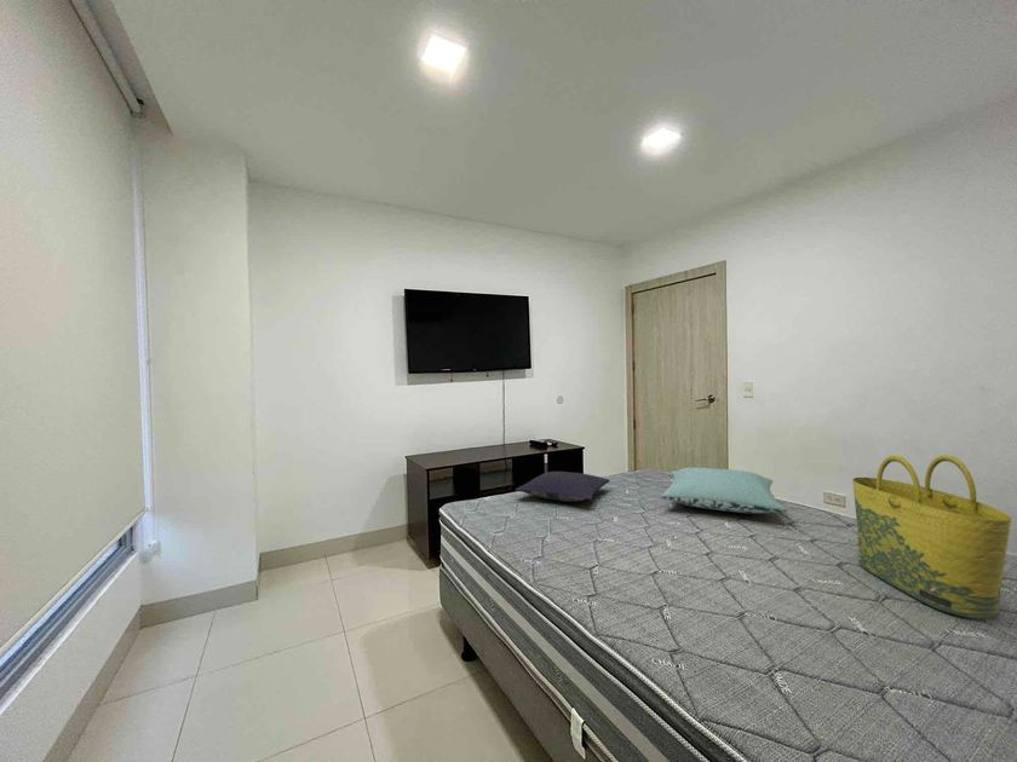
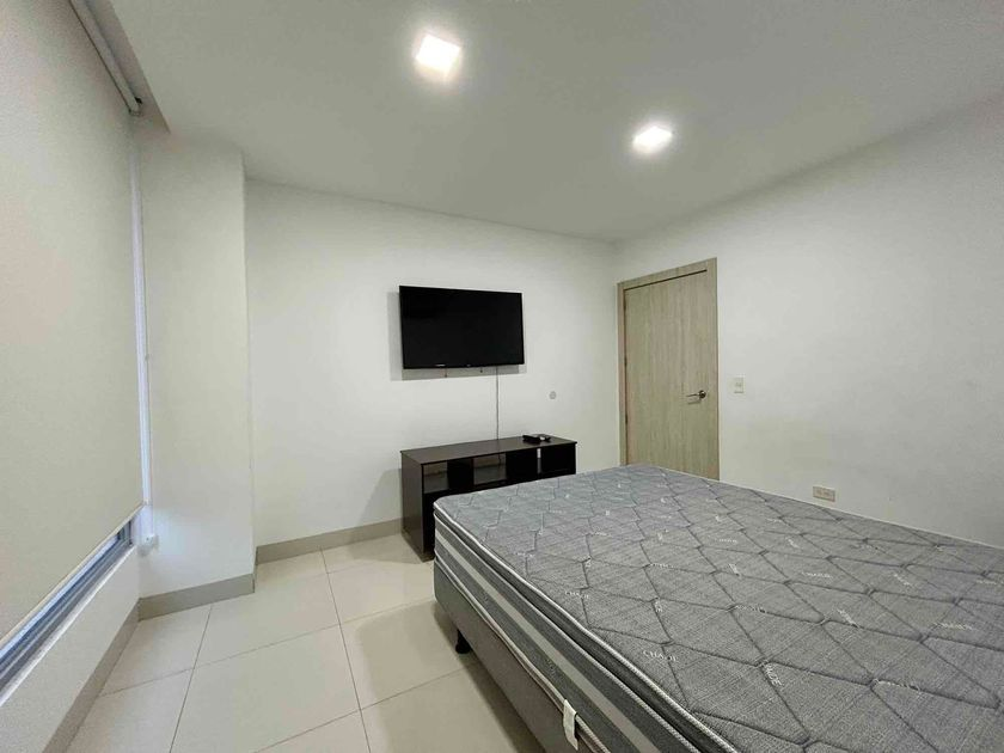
- pillow [515,471,611,503]
- pillow [660,466,788,515]
- tote bag [851,454,1012,620]
